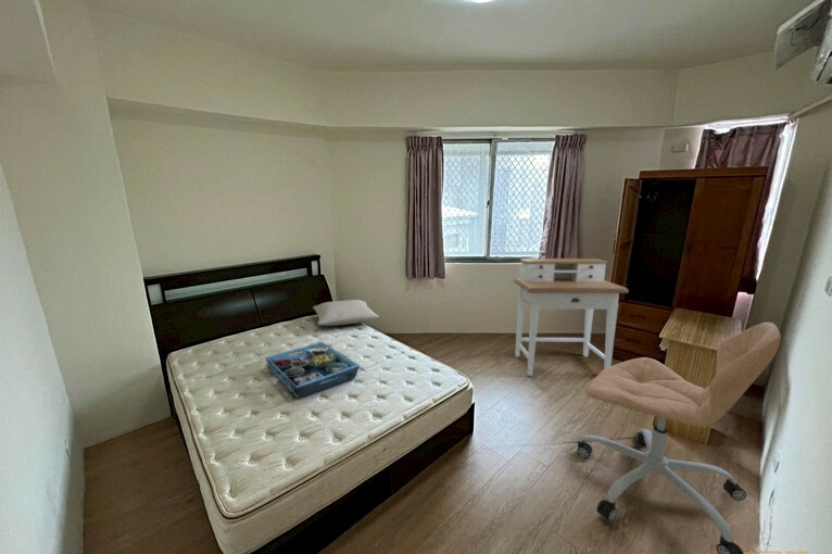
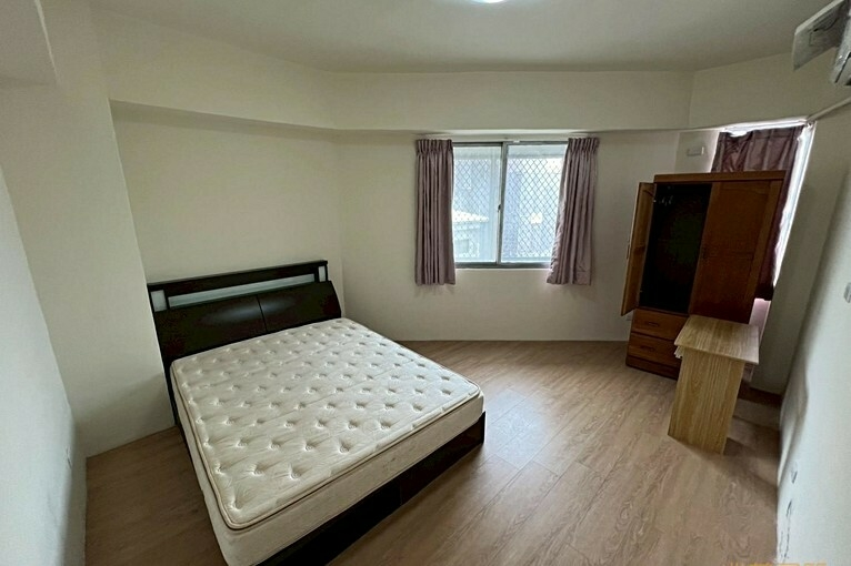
- desk [513,257,630,377]
- pillow [312,299,380,327]
- serving tray [265,341,361,400]
- office chair [576,322,782,554]
